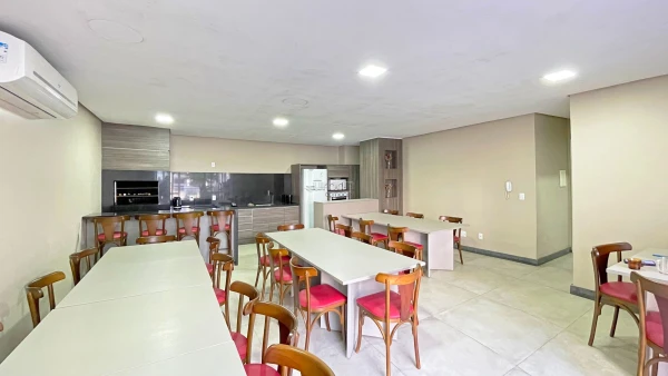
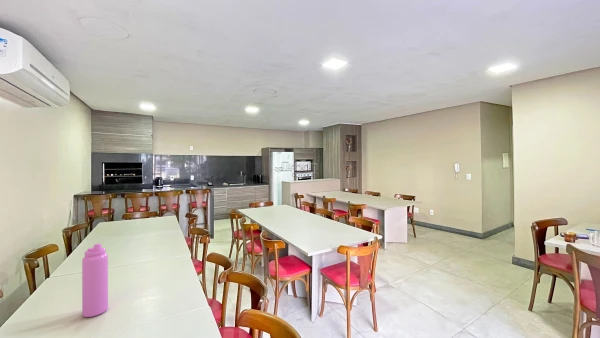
+ water bottle [81,242,109,318]
